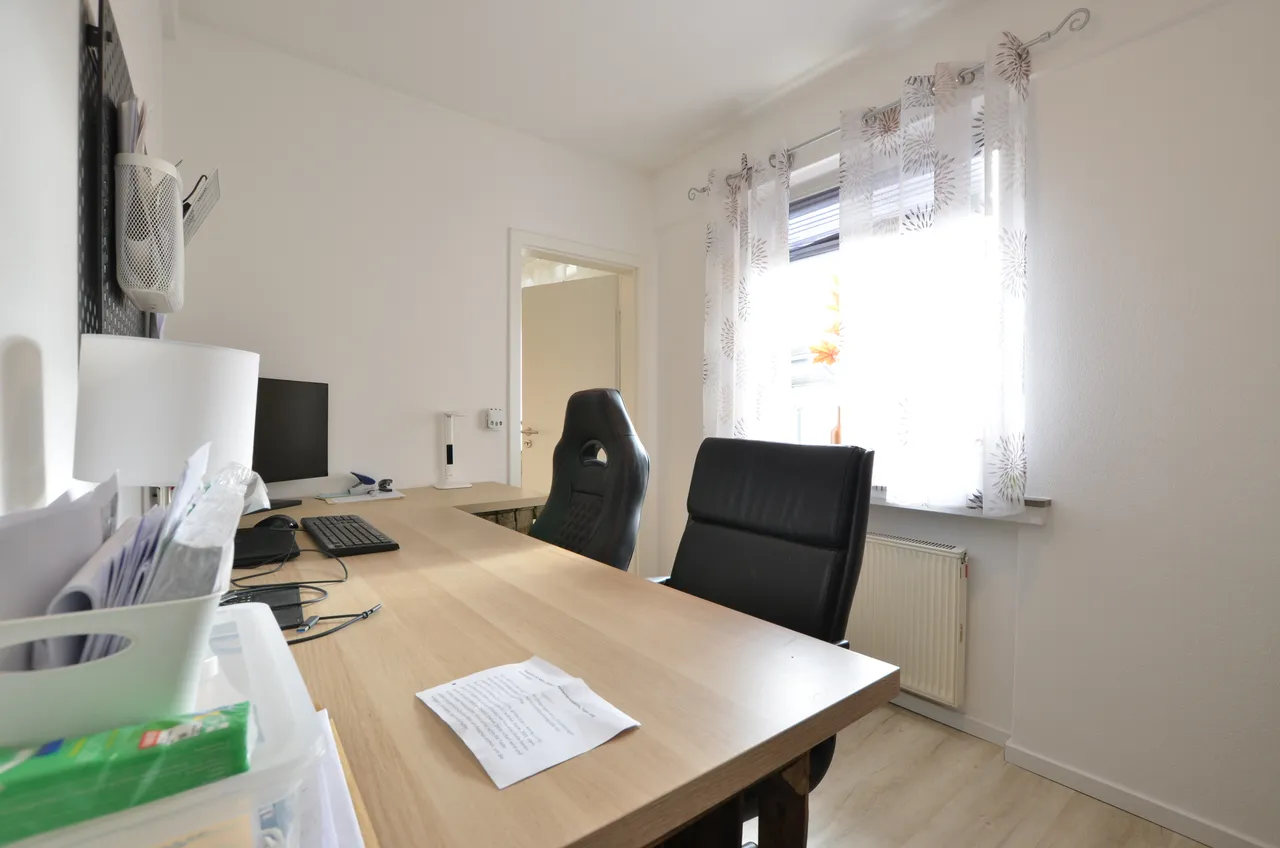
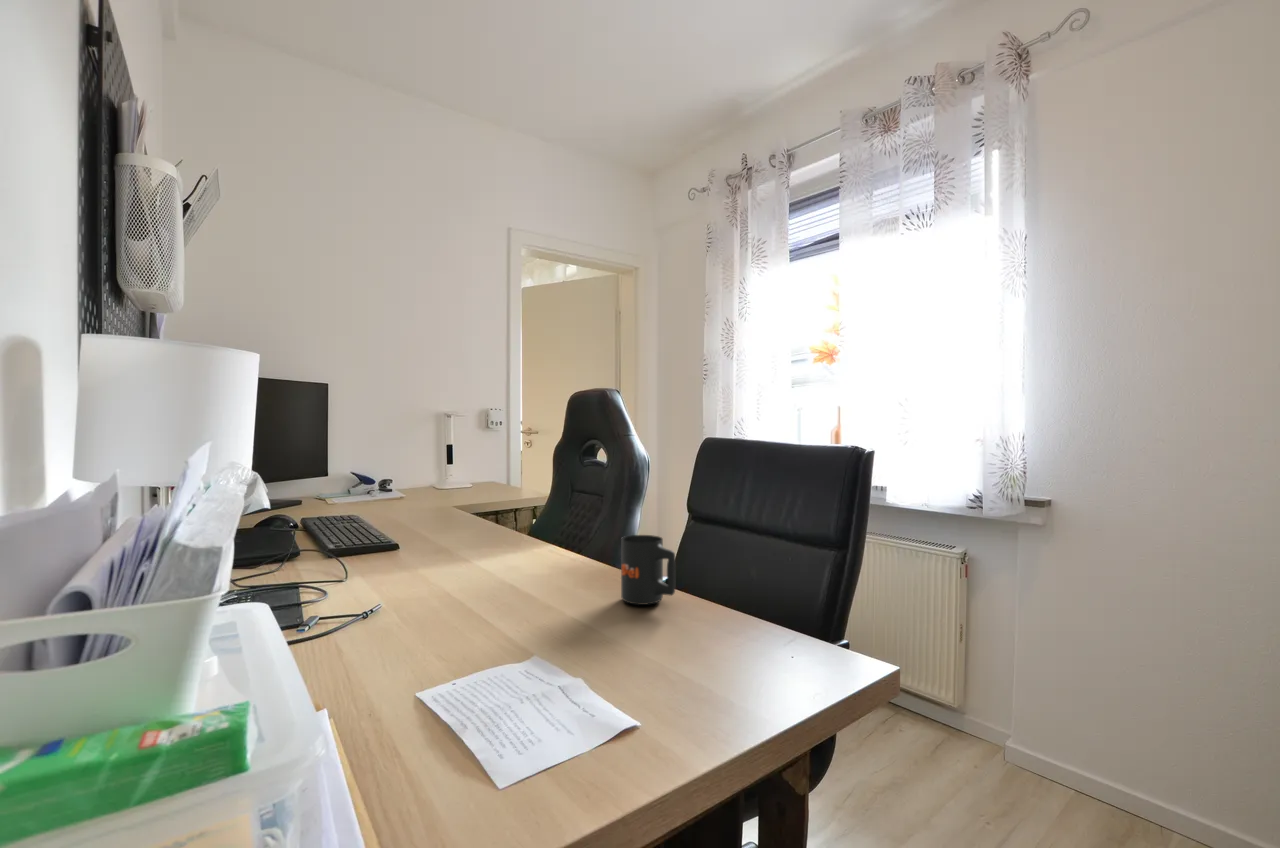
+ mug [620,534,677,606]
